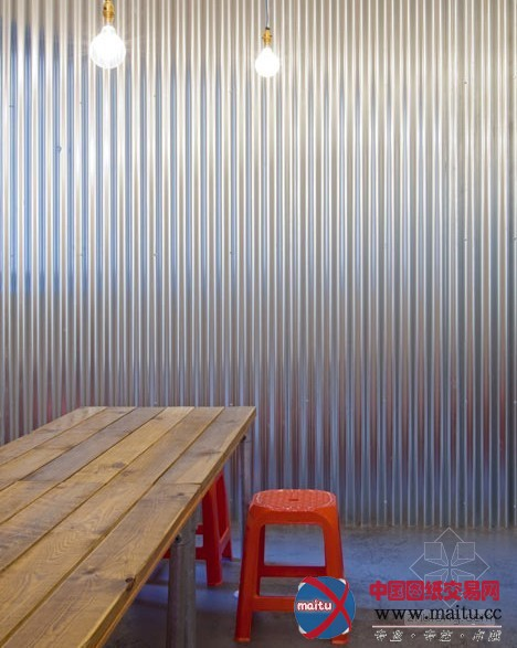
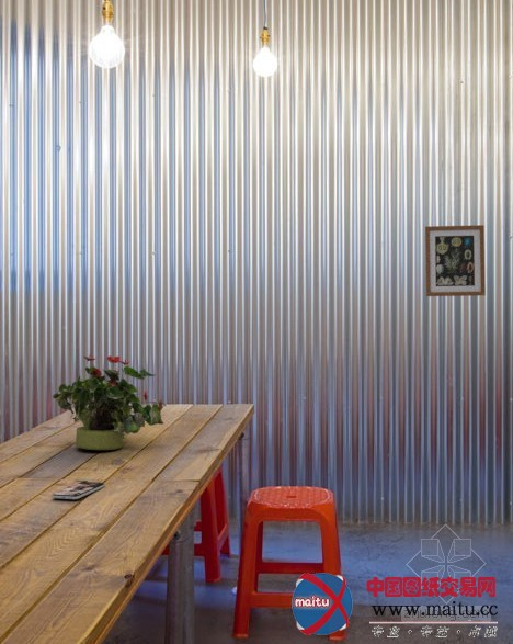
+ potted plant [52,353,167,451]
+ smartphone [50,478,106,500]
+ wall art [424,224,486,297]
